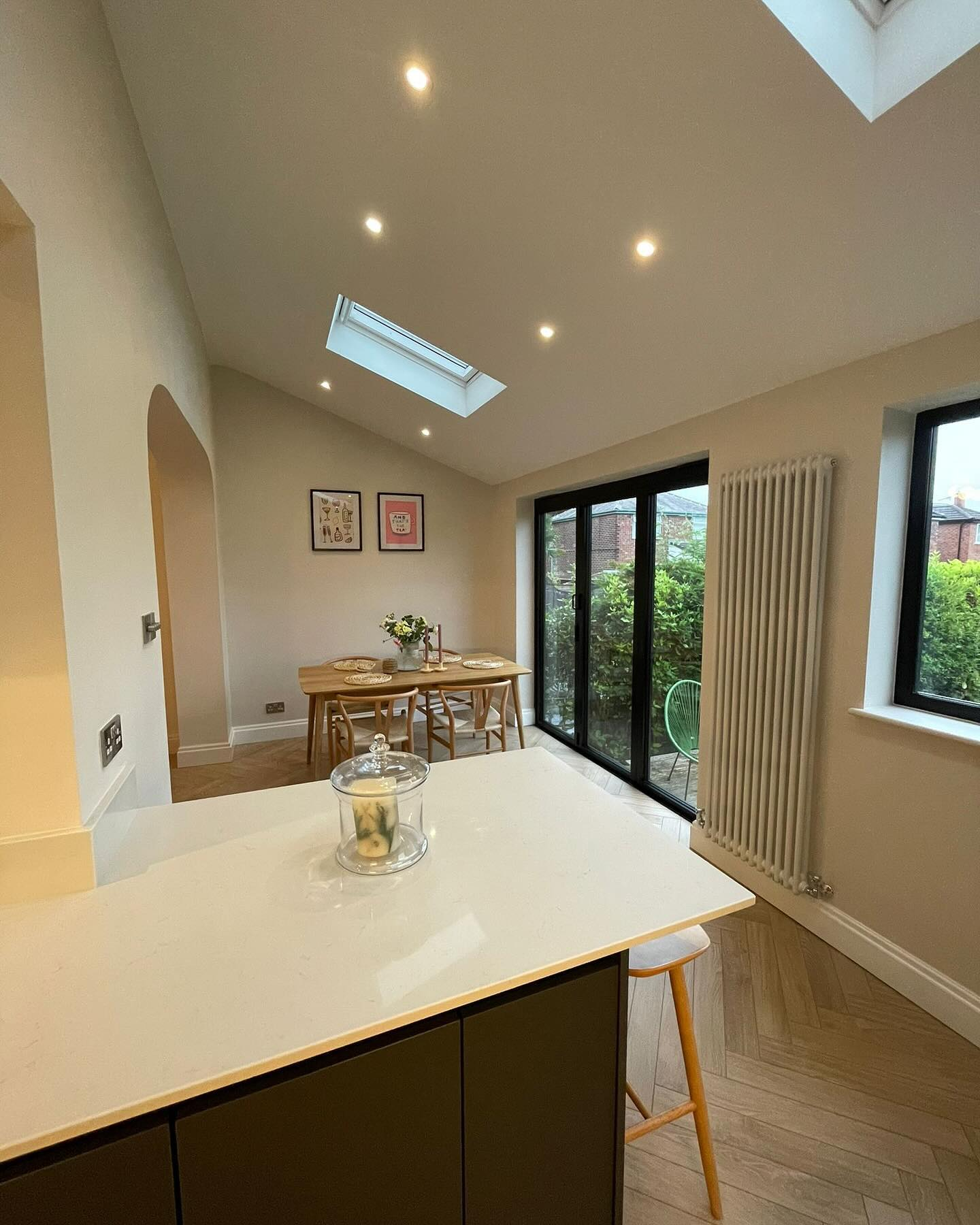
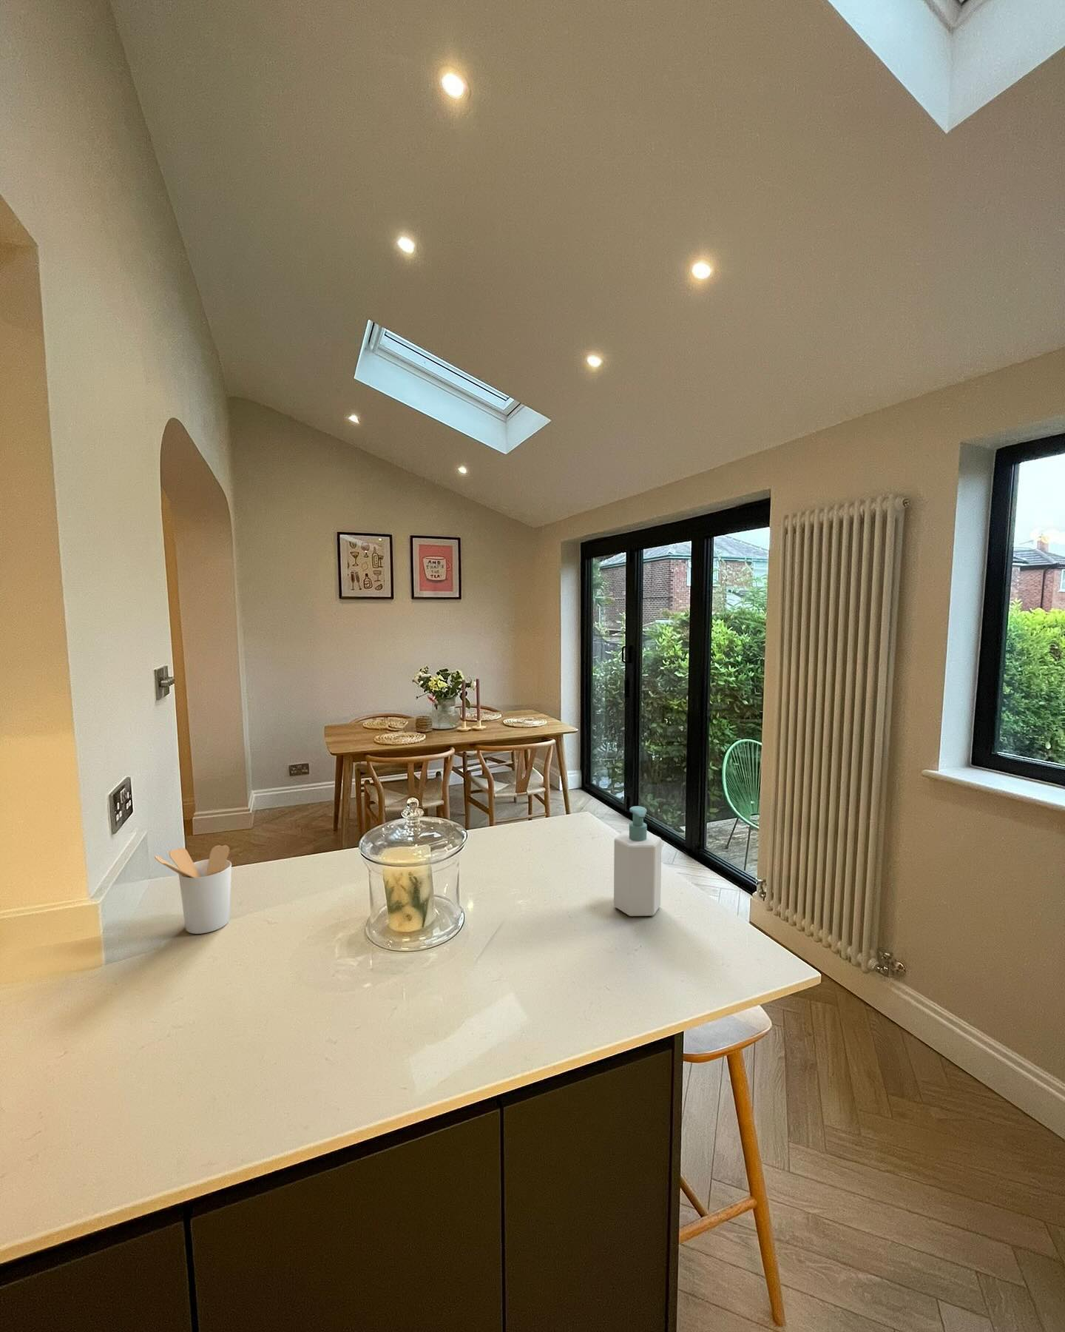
+ utensil holder [154,845,233,935]
+ soap bottle [613,805,662,917]
